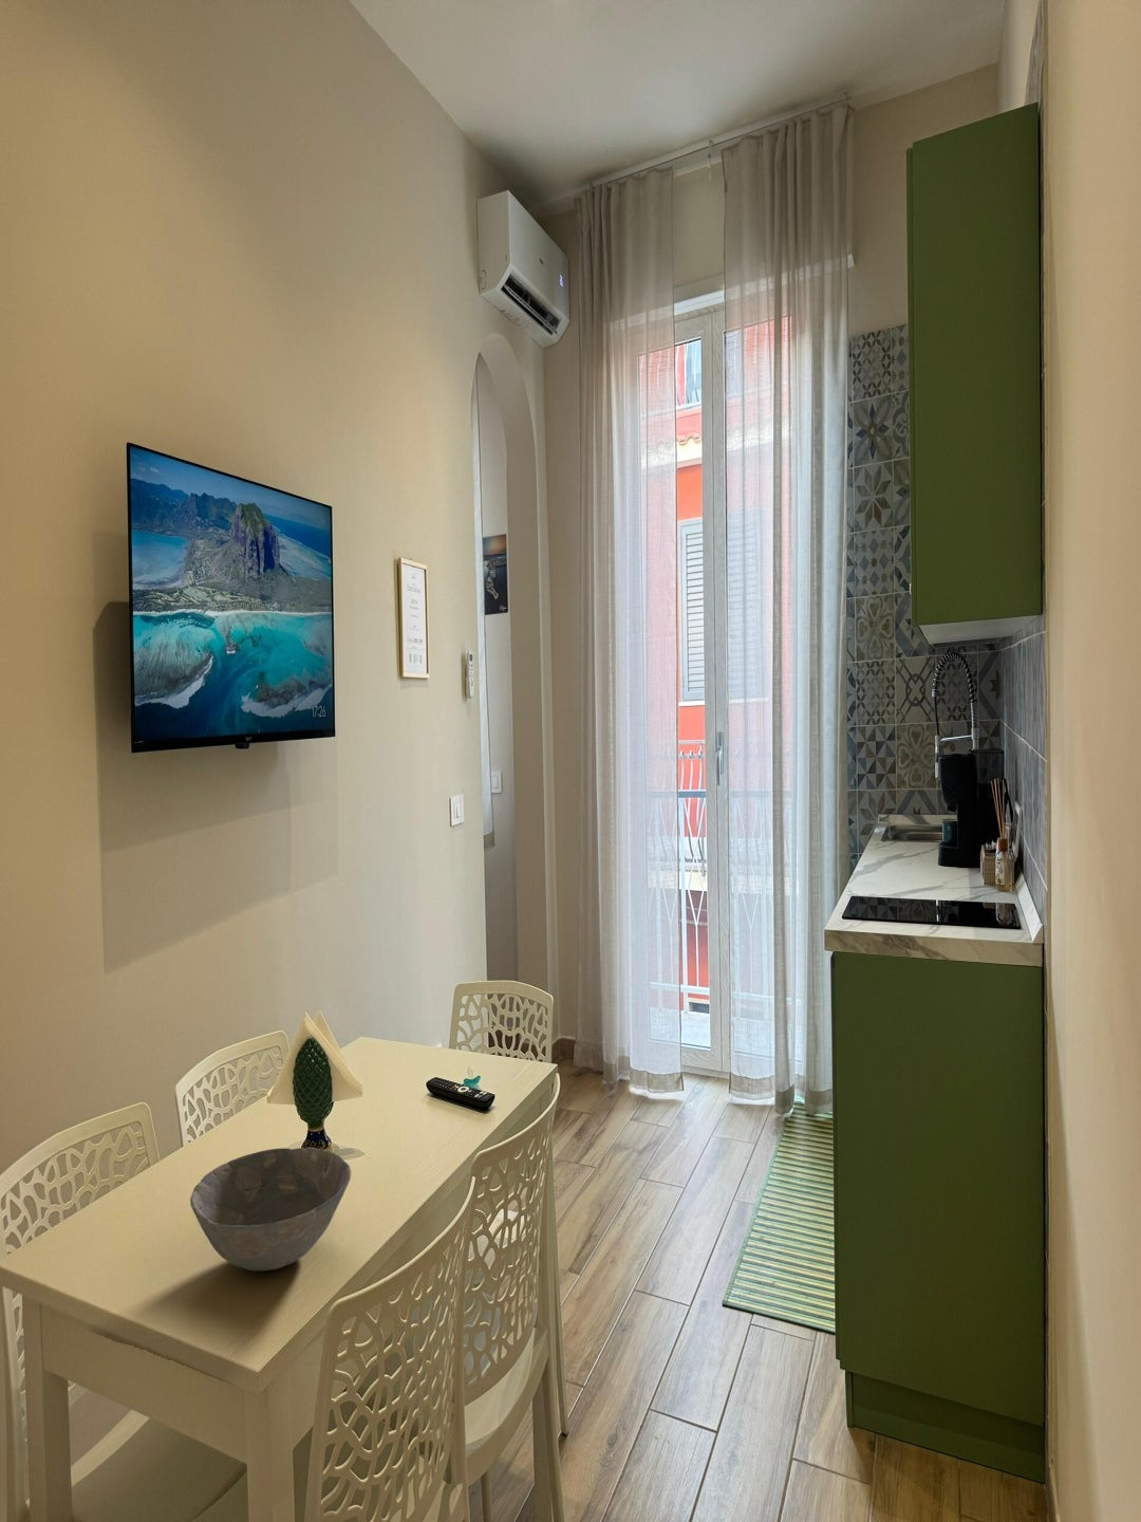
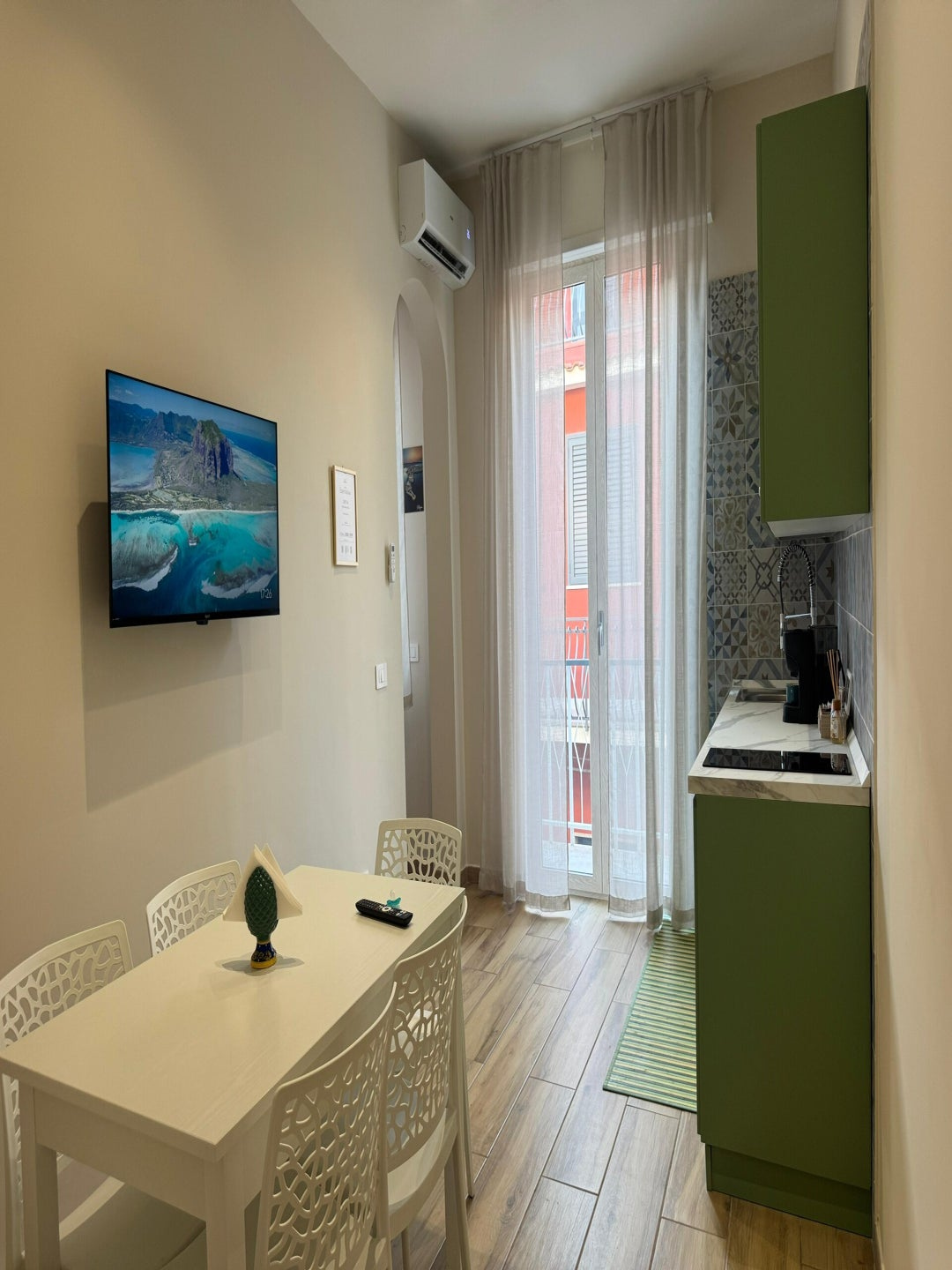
- bowl [189,1147,352,1272]
